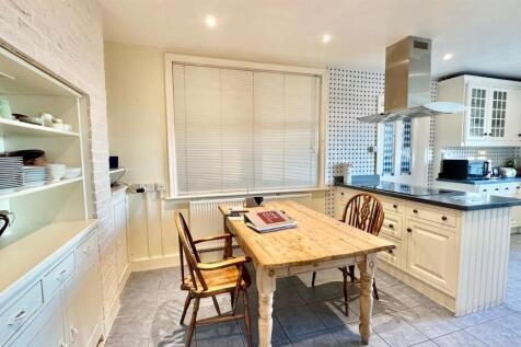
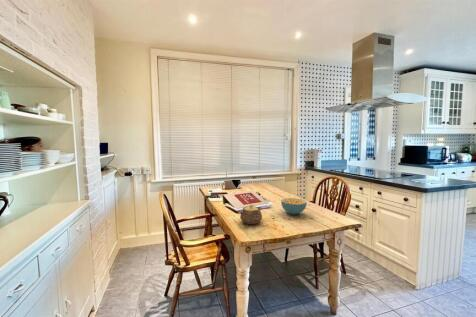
+ teapot [239,204,263,225]
+ cereal bowl [280,197,308,215]
